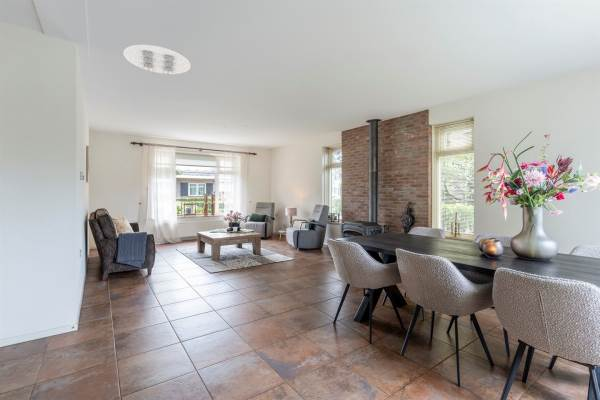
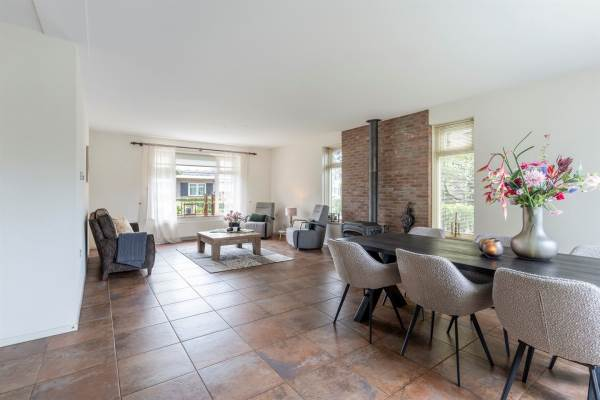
- ceiling light [122,44,192,76]
